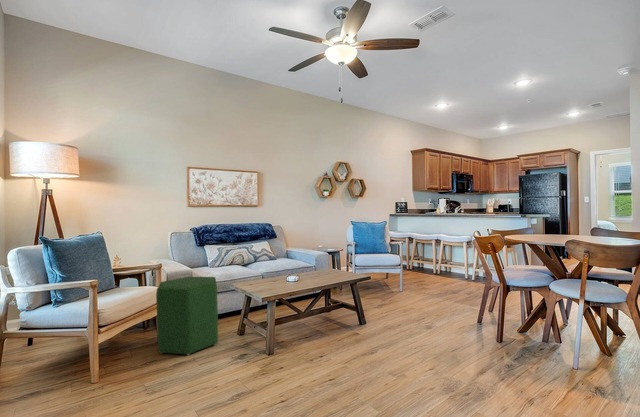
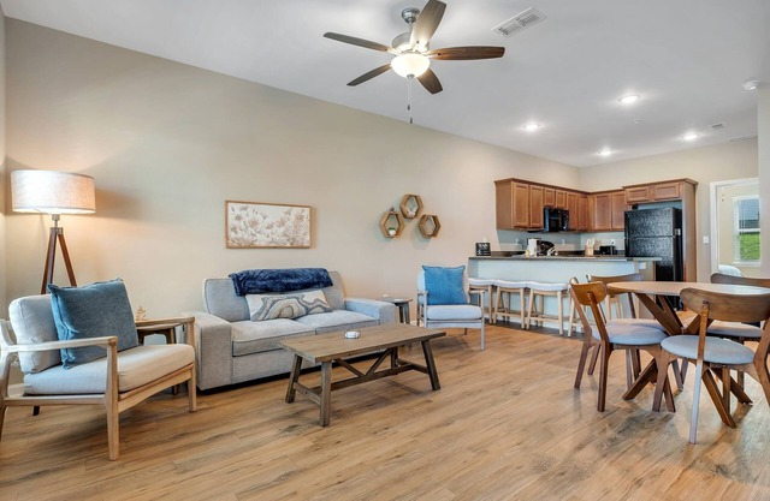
- ottoman [155,276,219,356]
